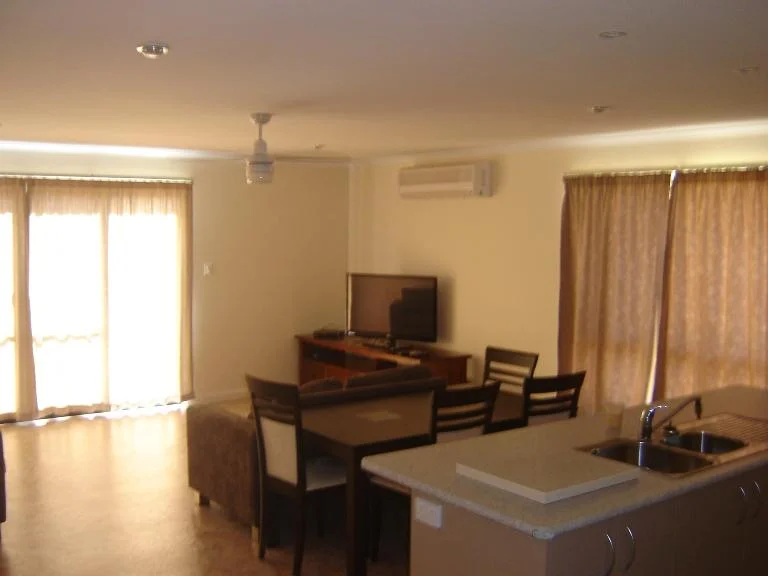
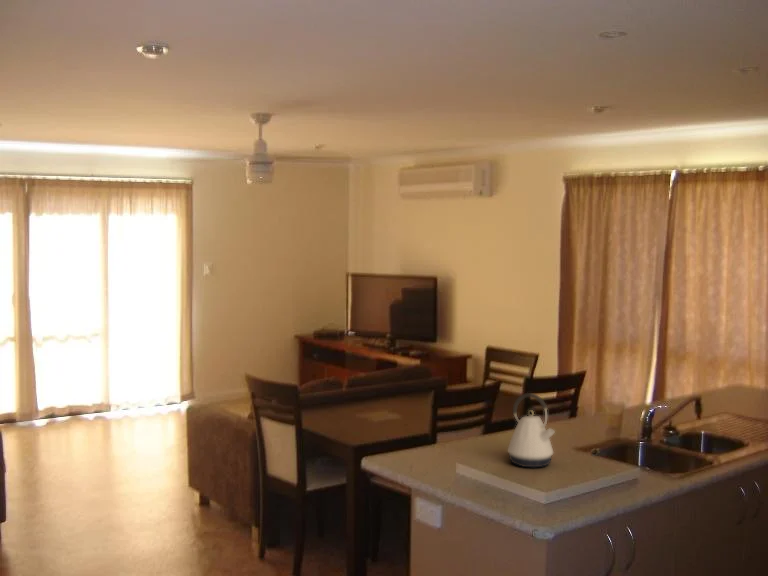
+ kettle [507,392,556,468]
